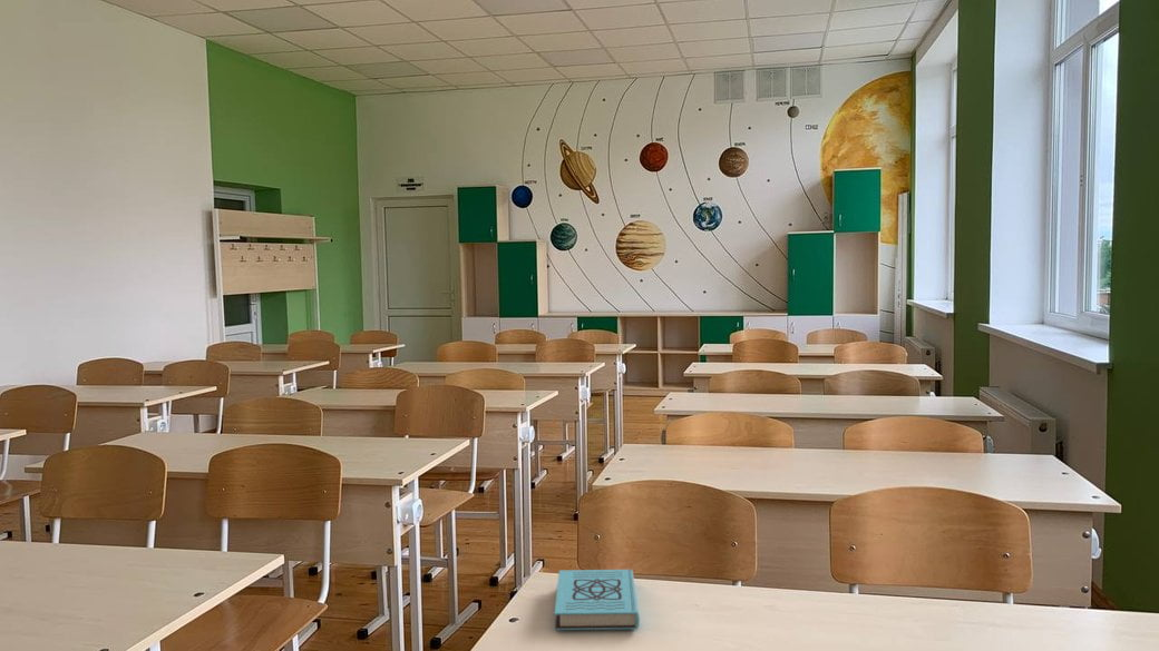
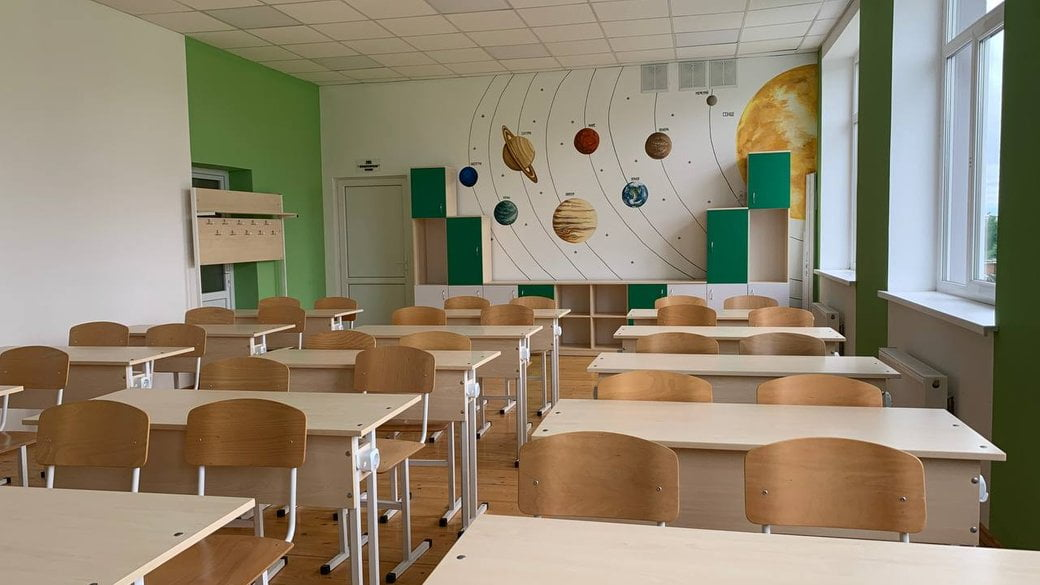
- book [553,569,641,631]
